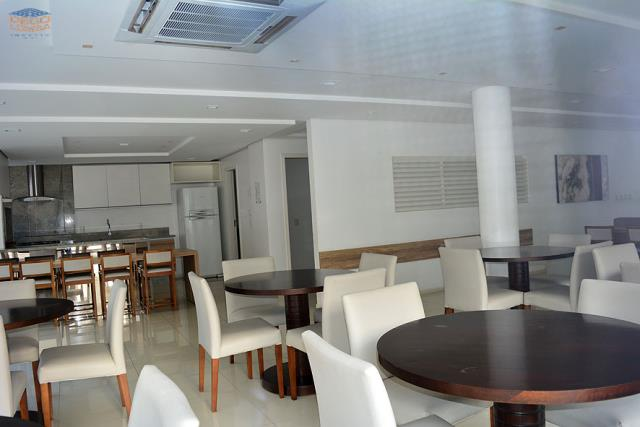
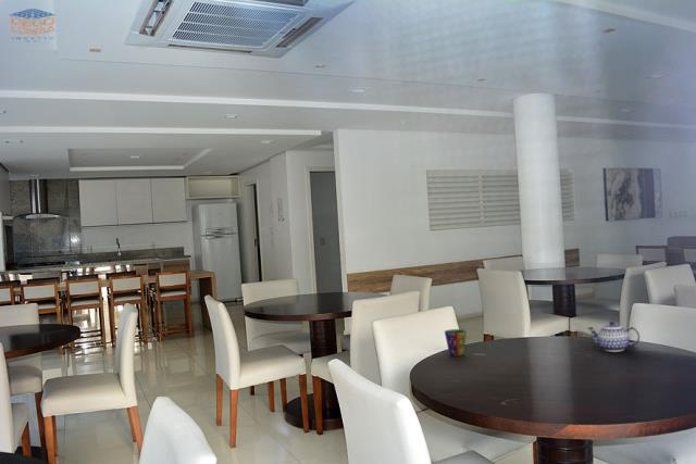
+ teapot [586,321,641,353]
+ cup [444,328,468,358]
